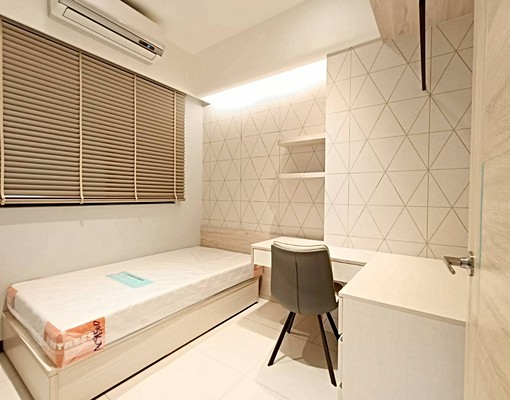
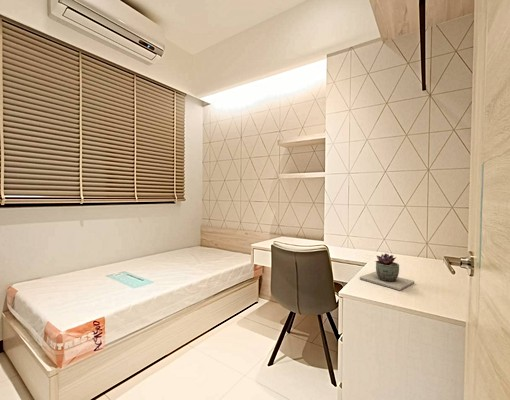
+ succulent plant [359,253,415,291]
